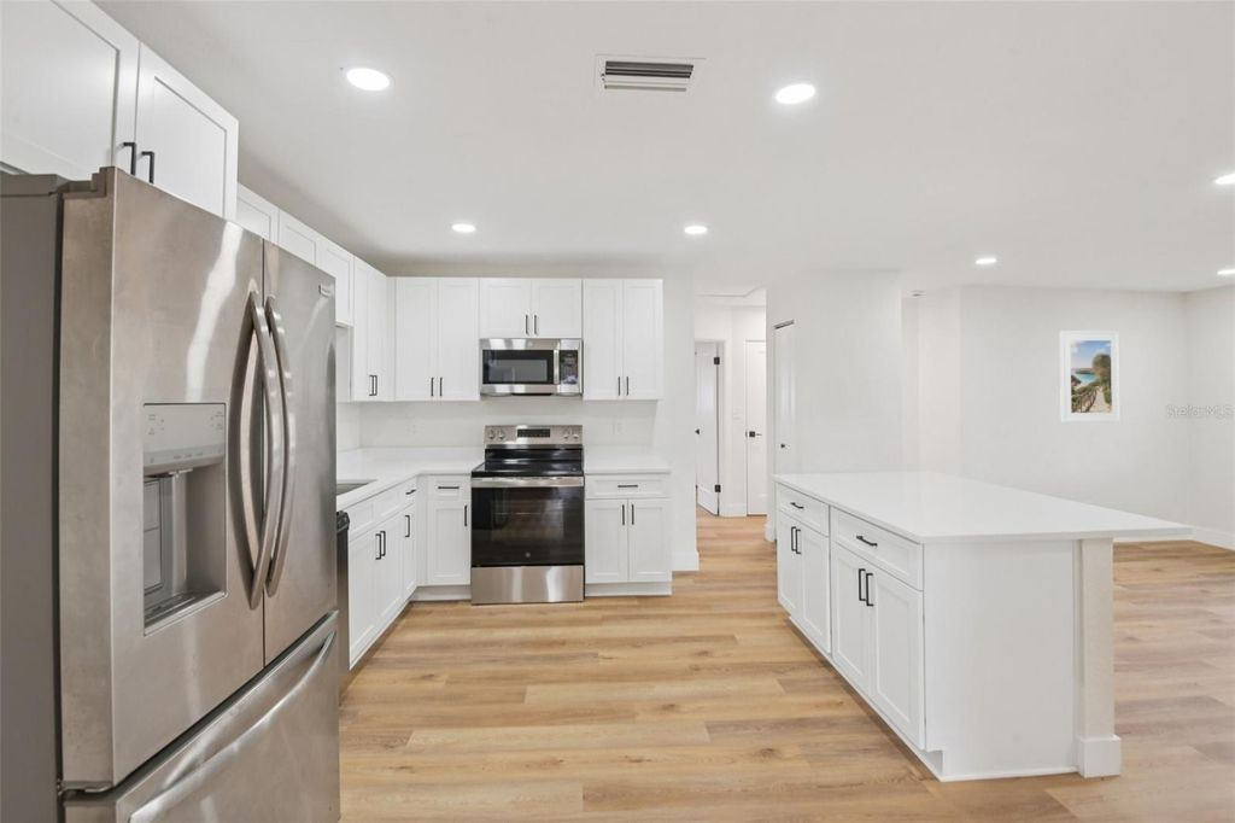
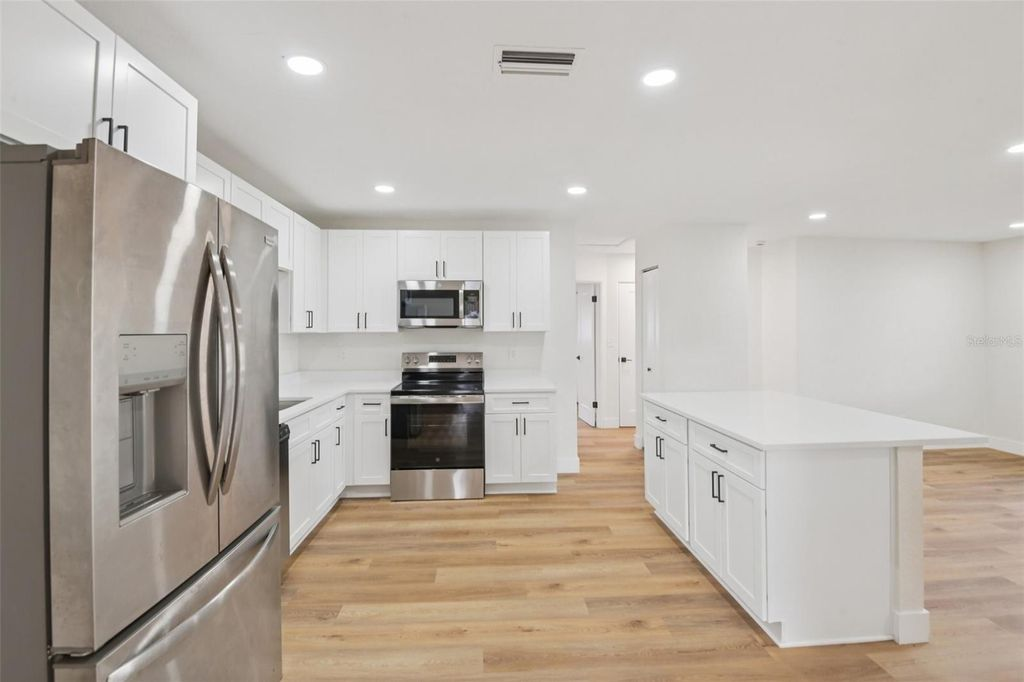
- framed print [1059,331,1123,424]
